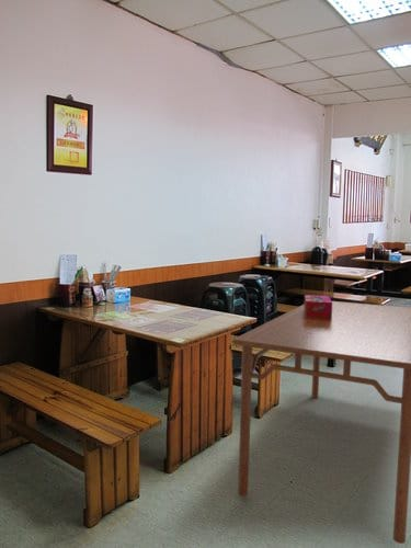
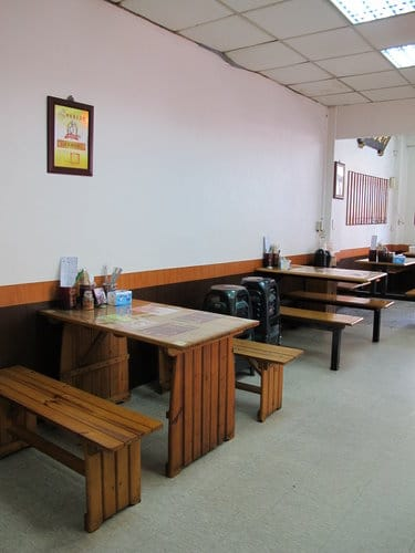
- tissue box [304,294,333,319]
- dining table [231,300,411,545]
